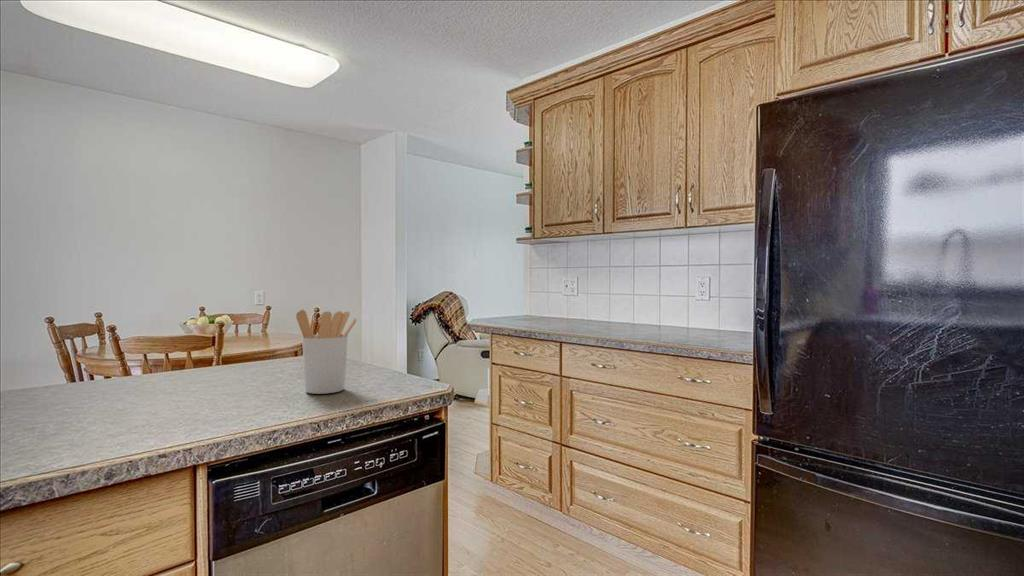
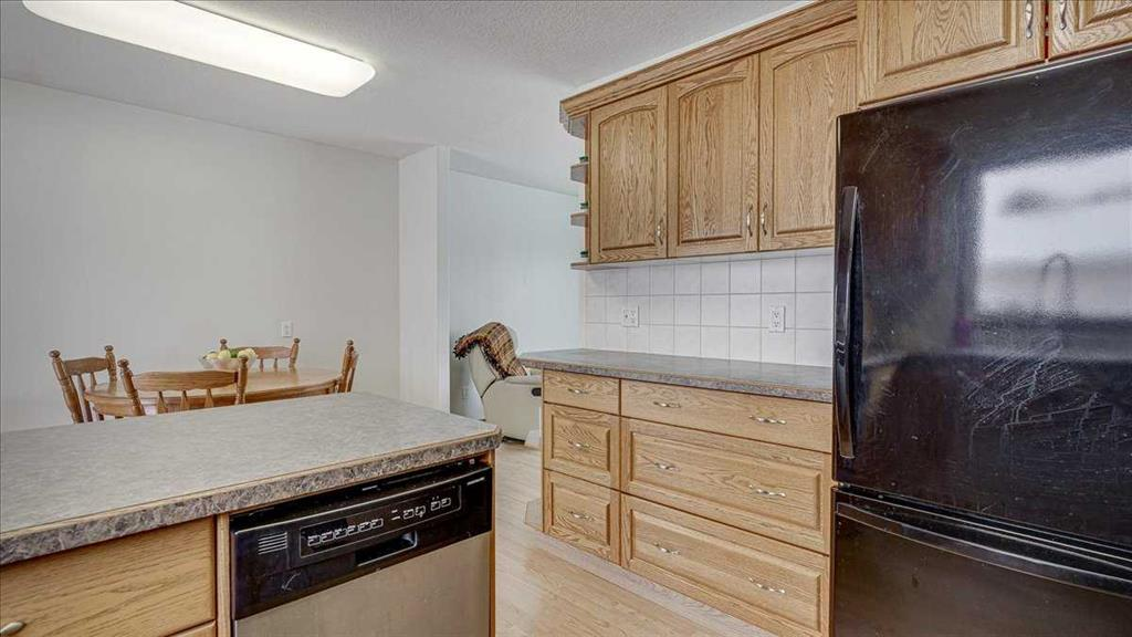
- utensil holder [295,309,358,395]
